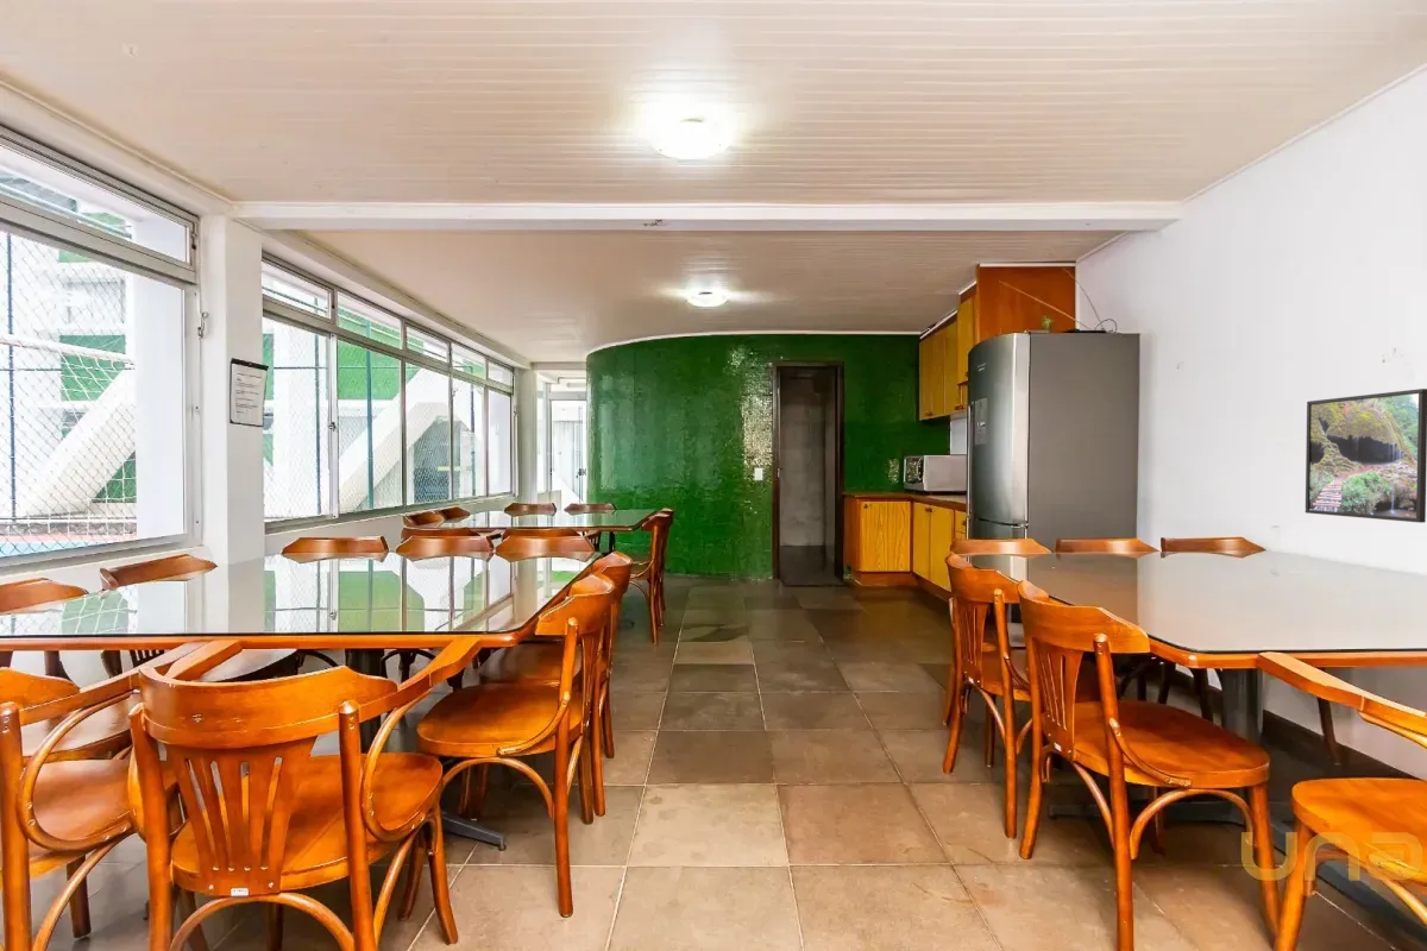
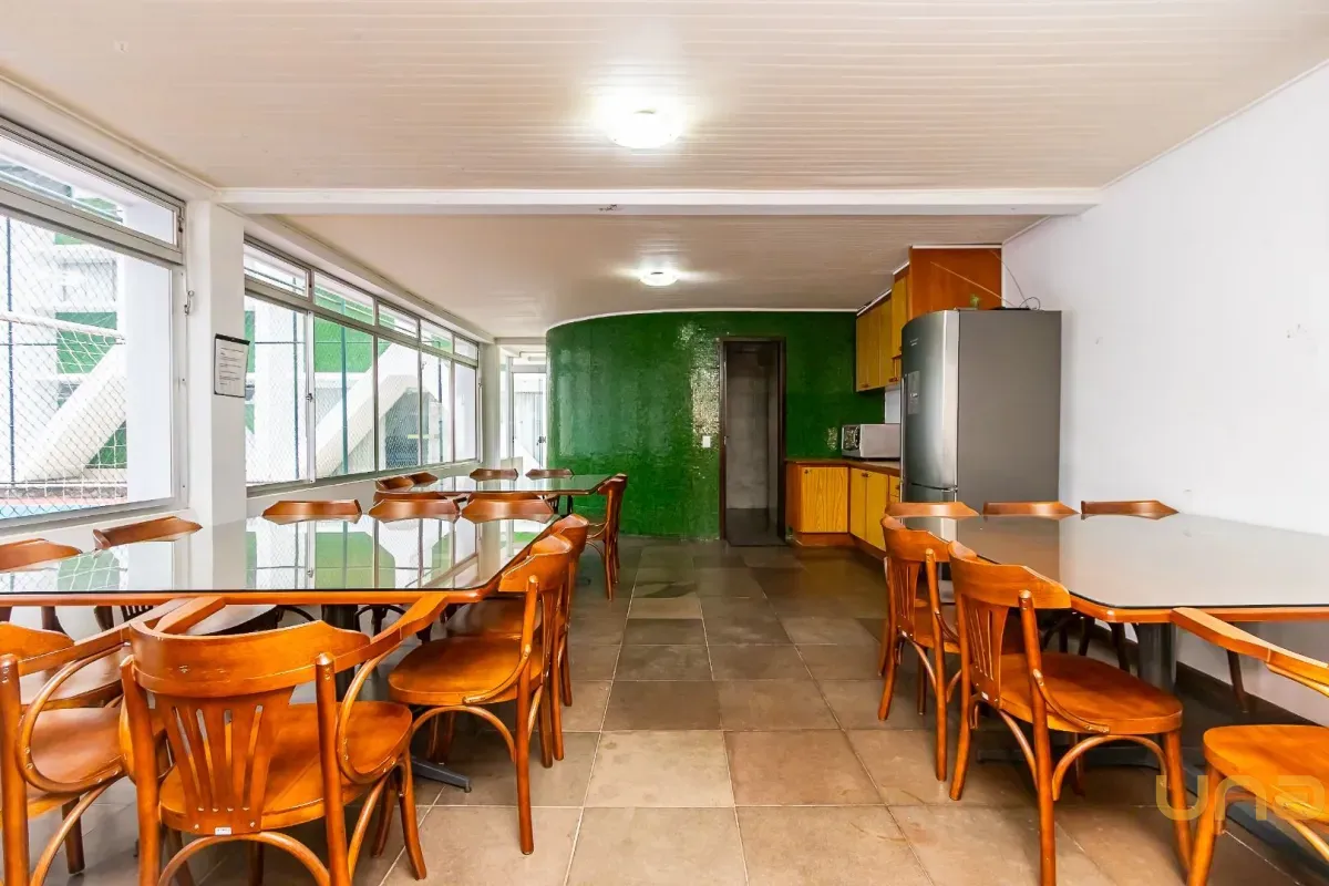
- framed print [1305,388,1427,524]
